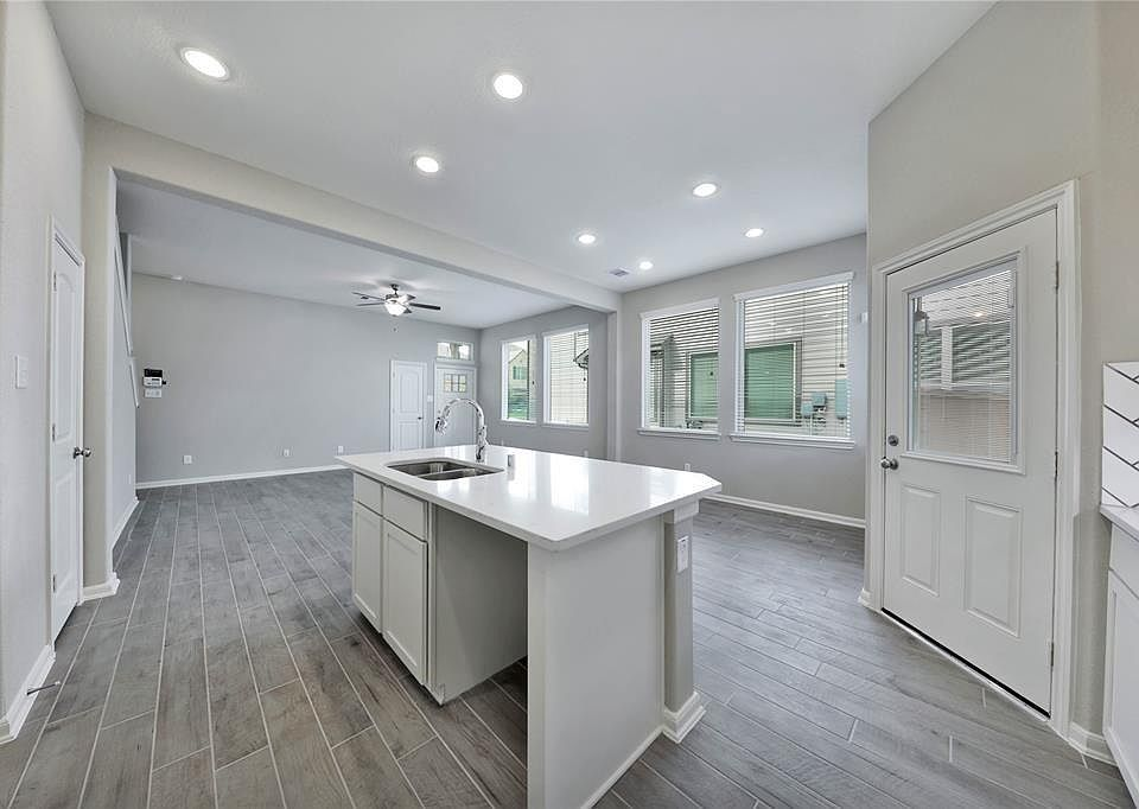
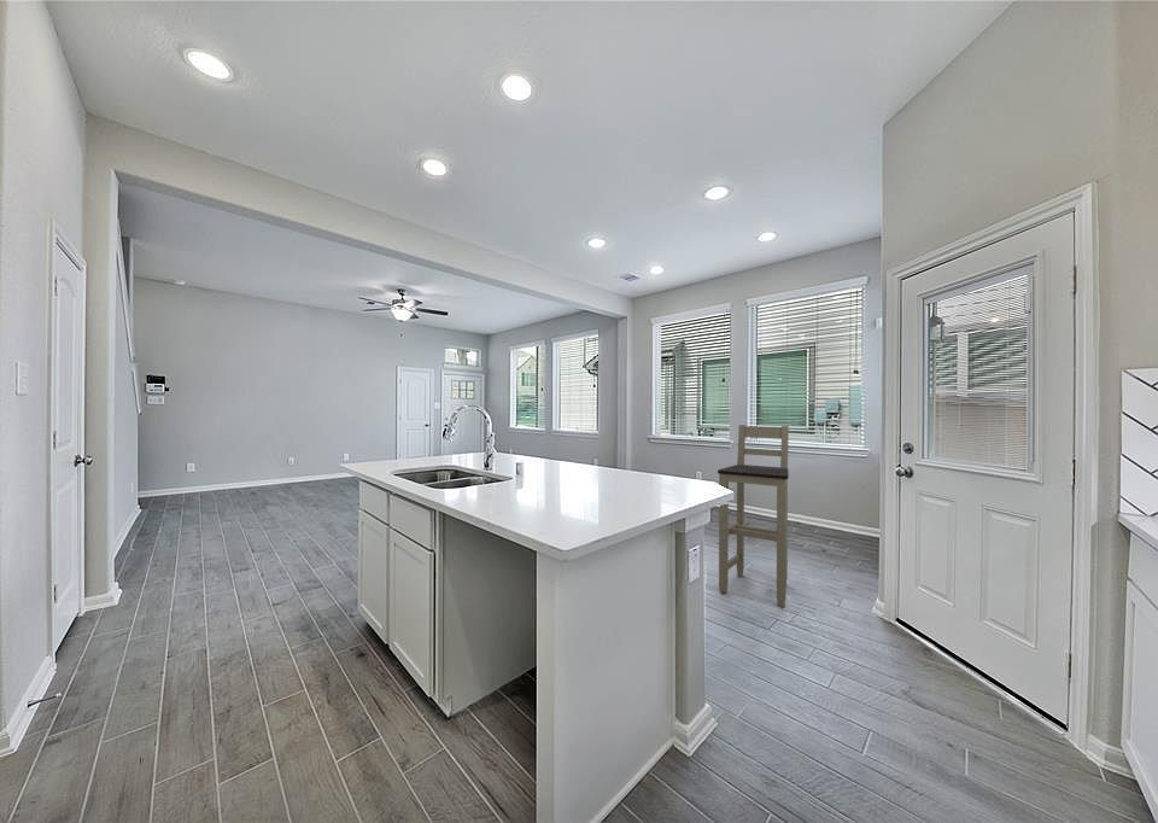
+ bar stool [717,424,790,608]
